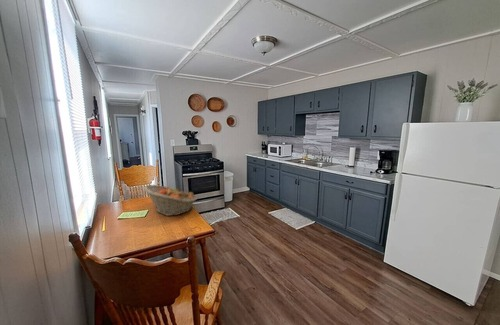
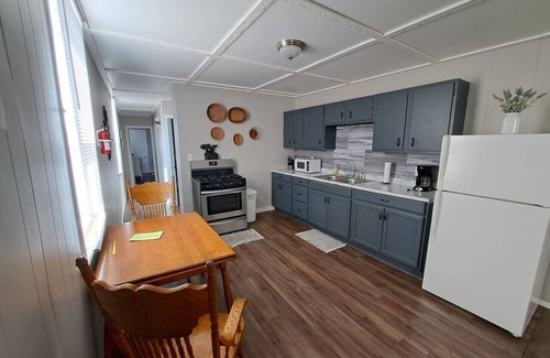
- fruit basket [143,184,198,217]
